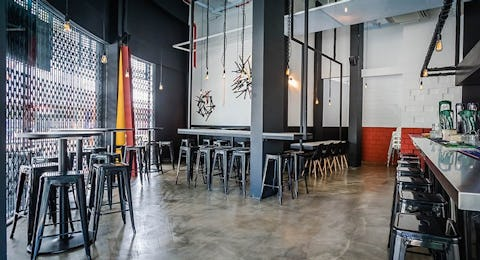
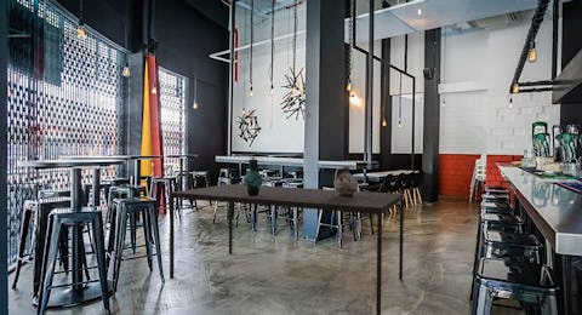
+ dining table [169,183,405,315]
+ ceramic jug [333,165,359,196]
+ lantern [238,151,270,196]
